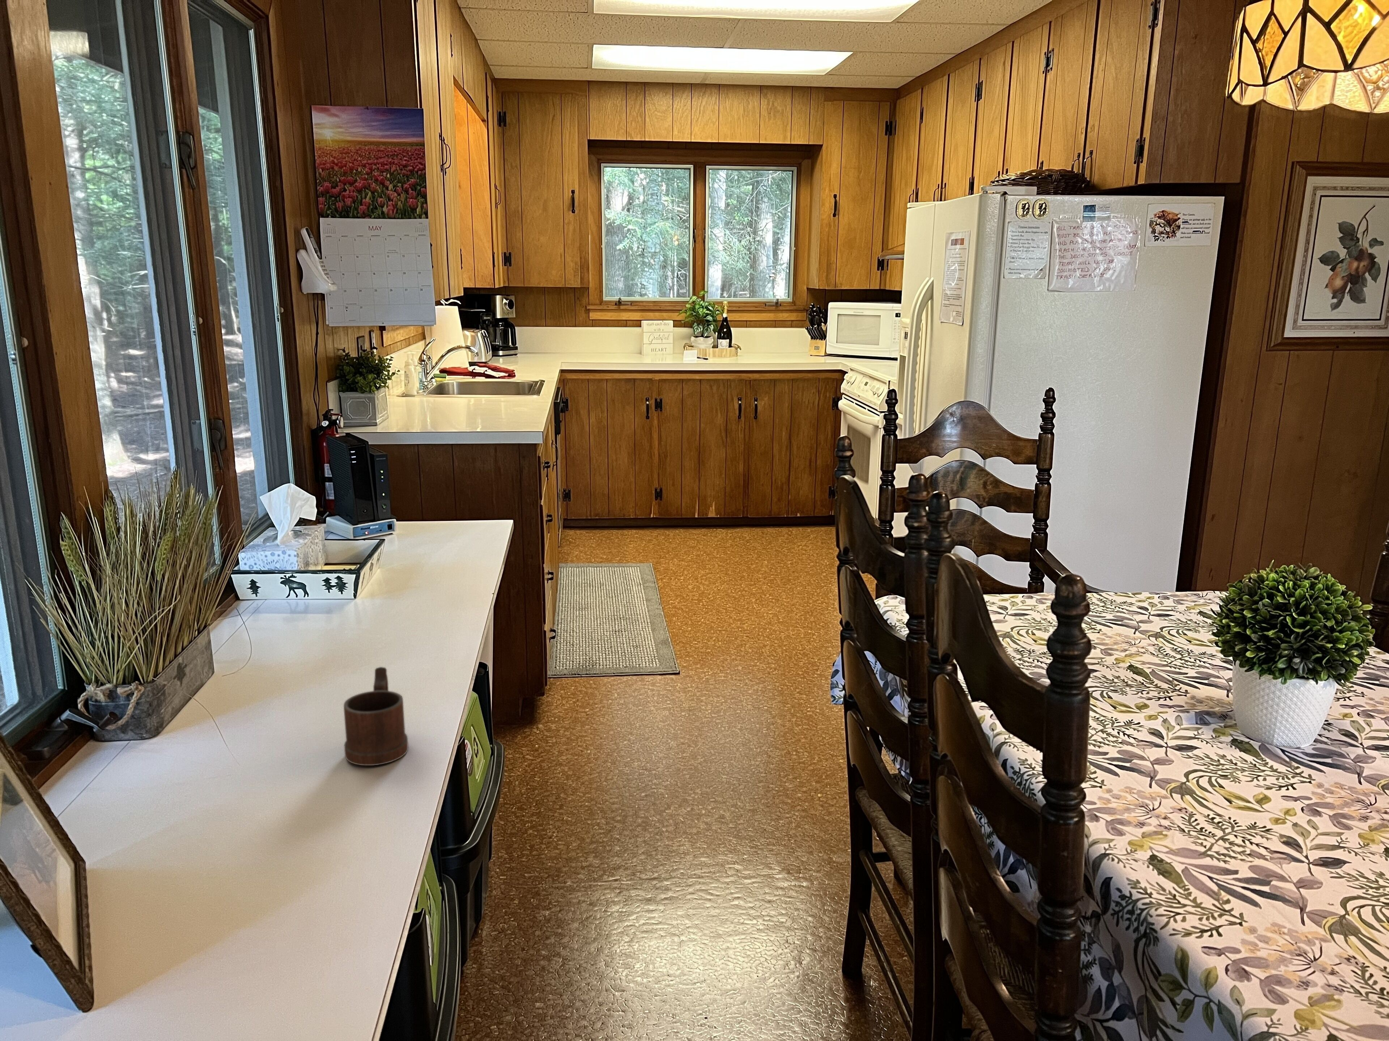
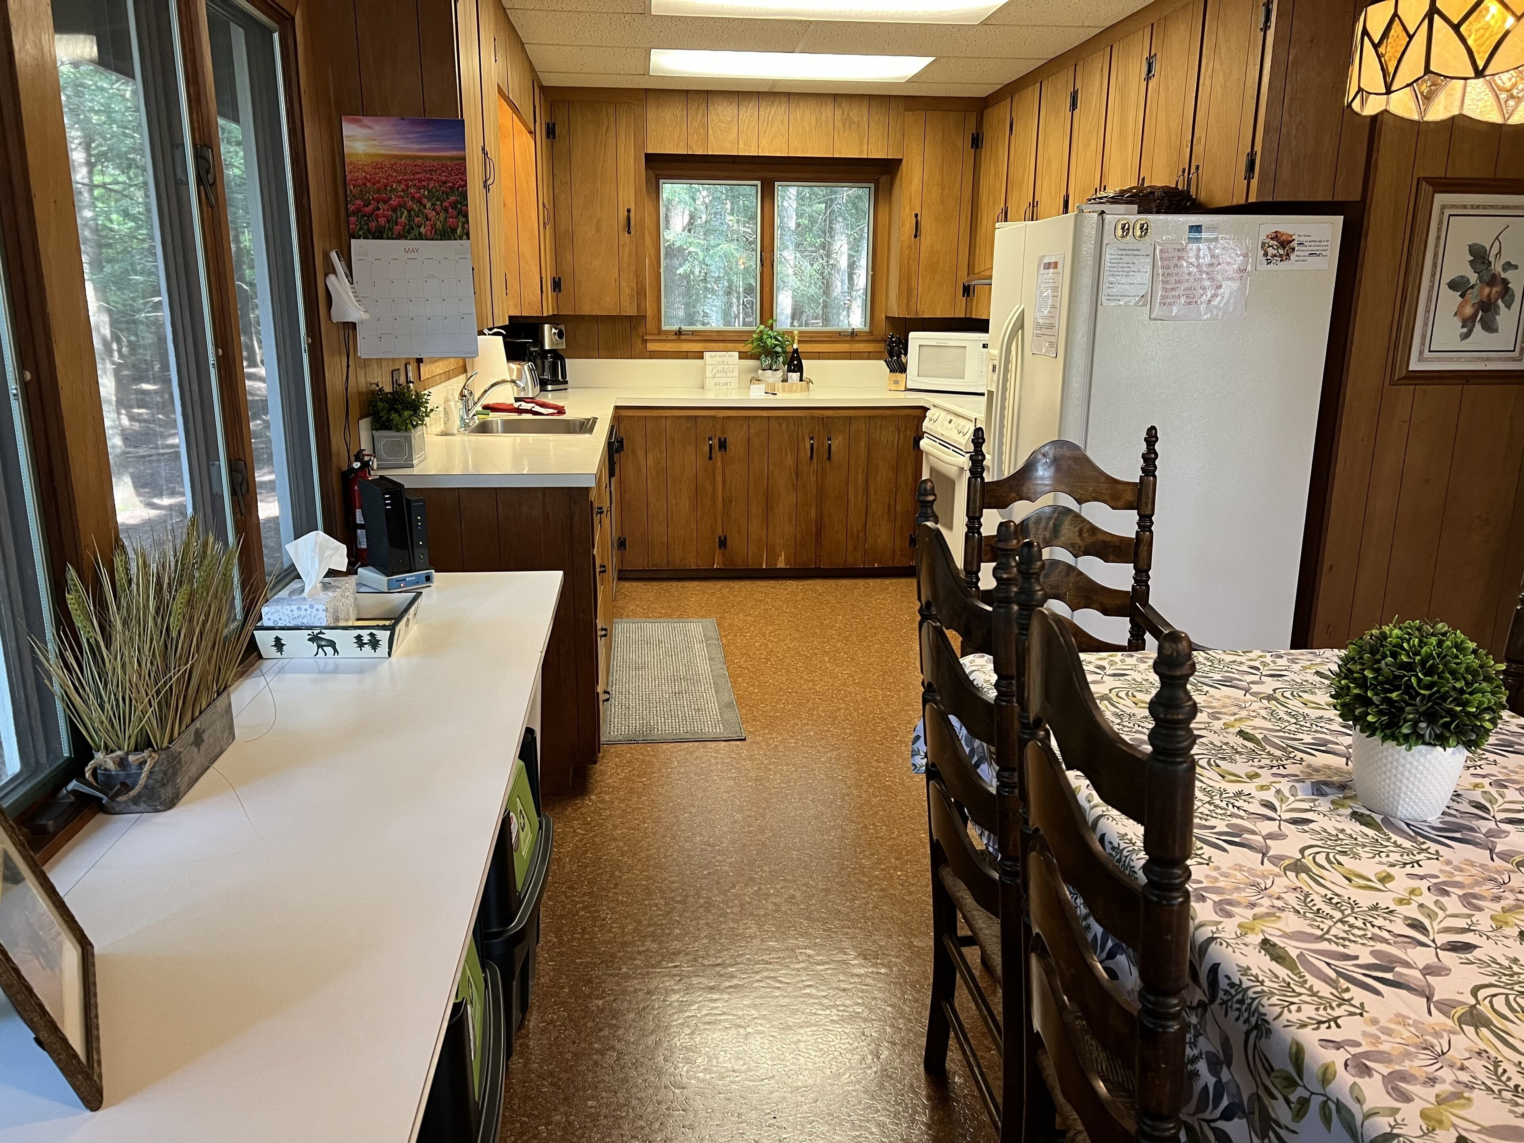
- mug [343,667,409,765]
